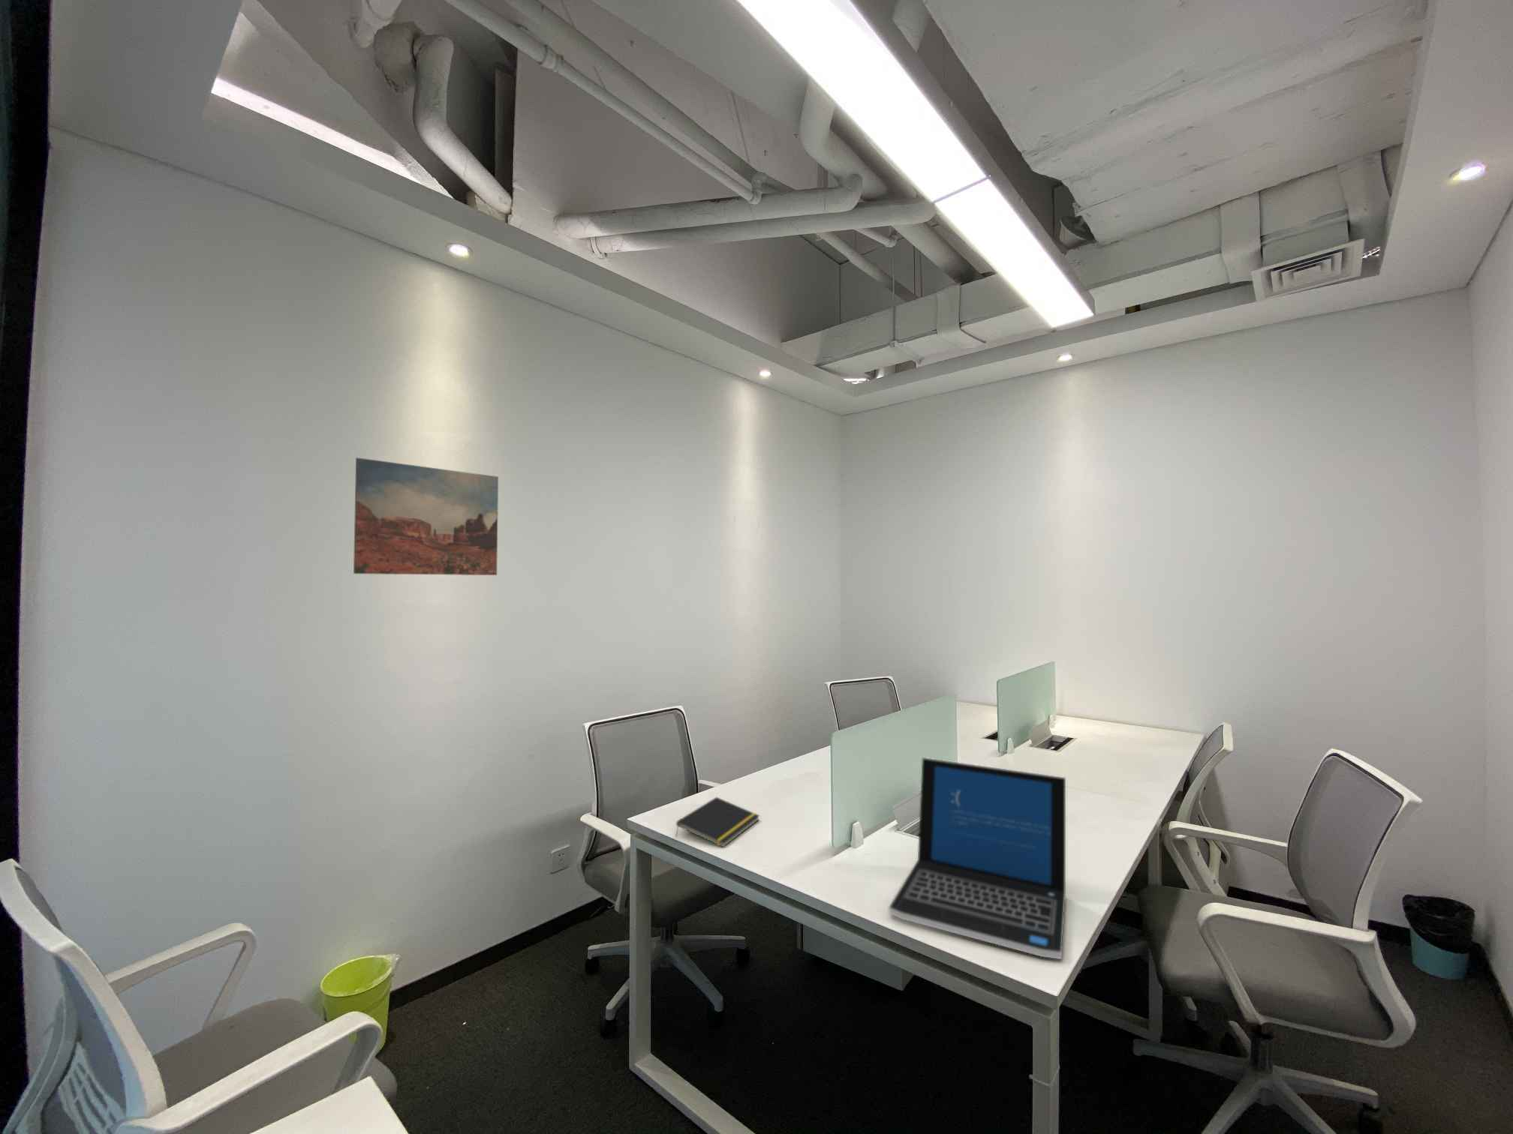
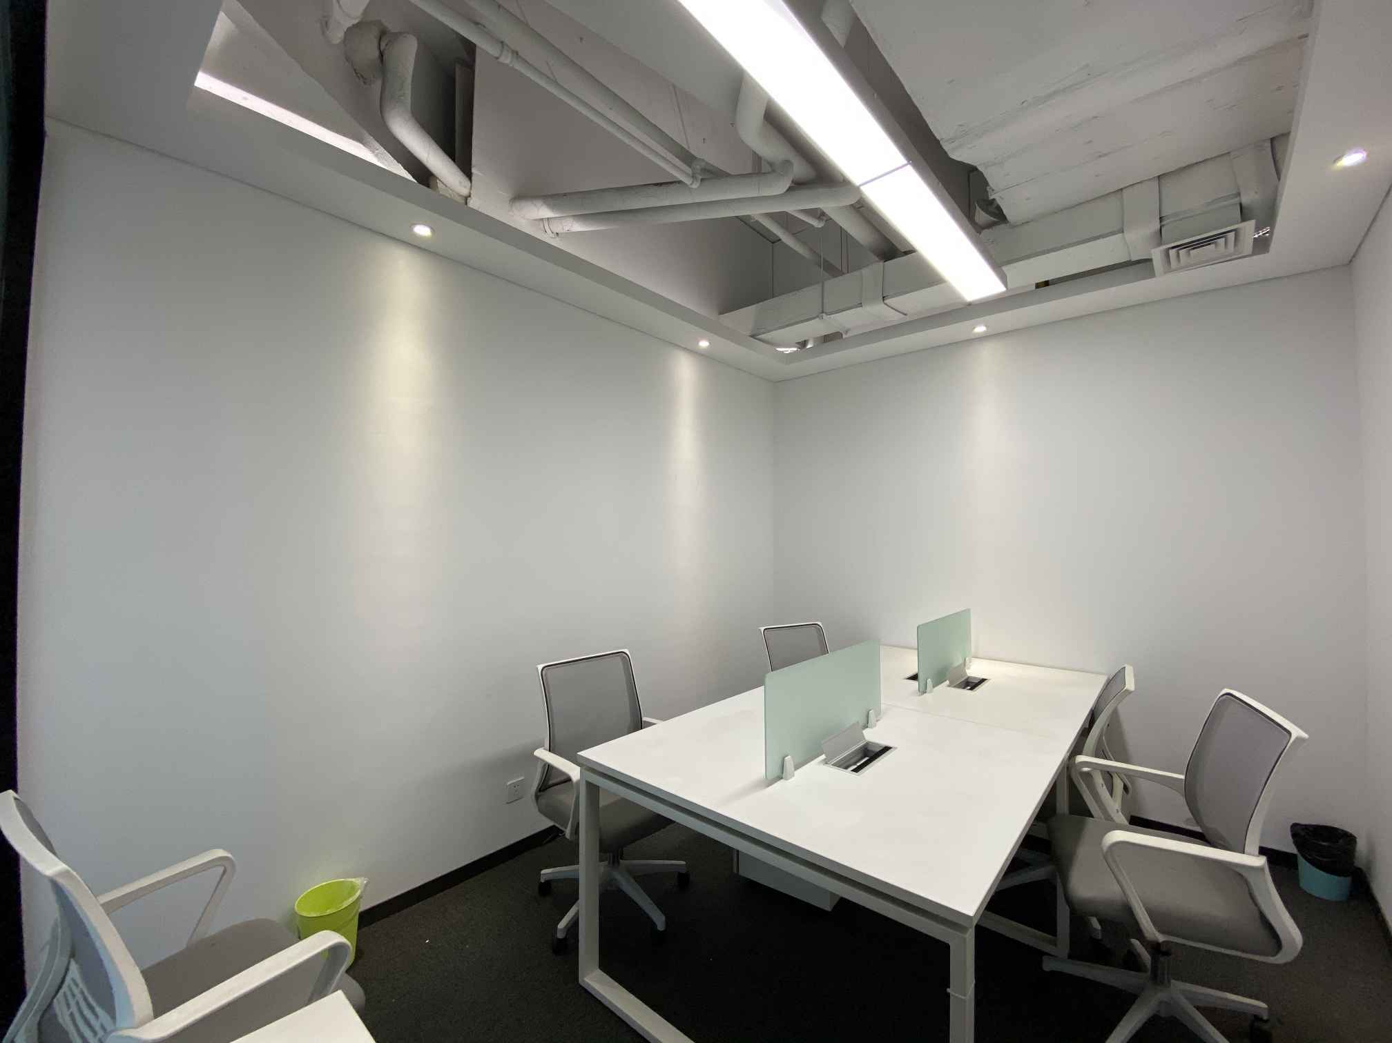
- notepad [674,797,760,848]
- wall art [353,456,499,577]
- laptop [889,756,1066,960]
